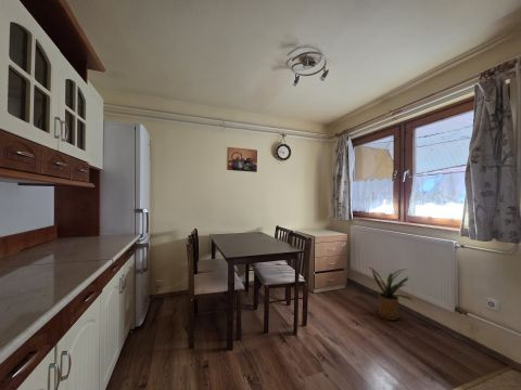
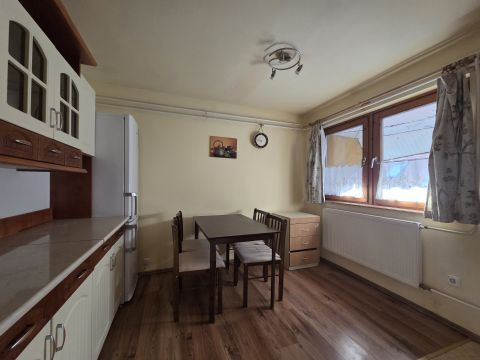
- house plant [366,265,415,321]
